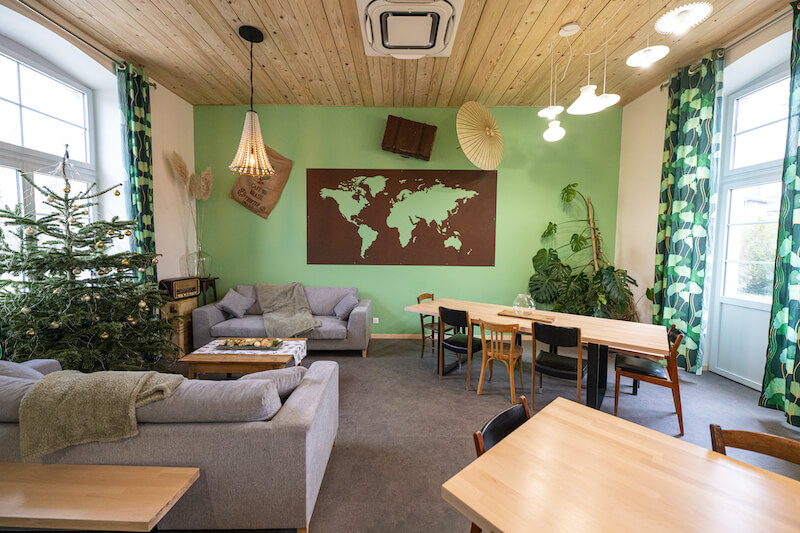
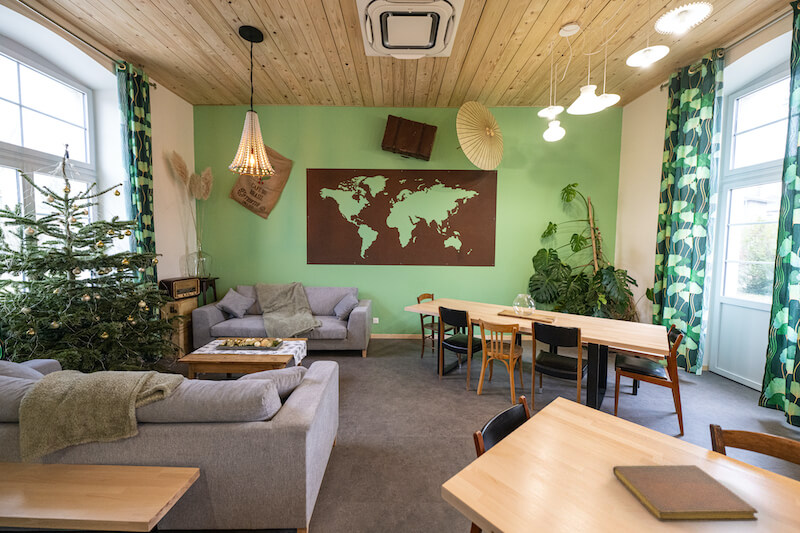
+ notebook [612,464,759,523]
